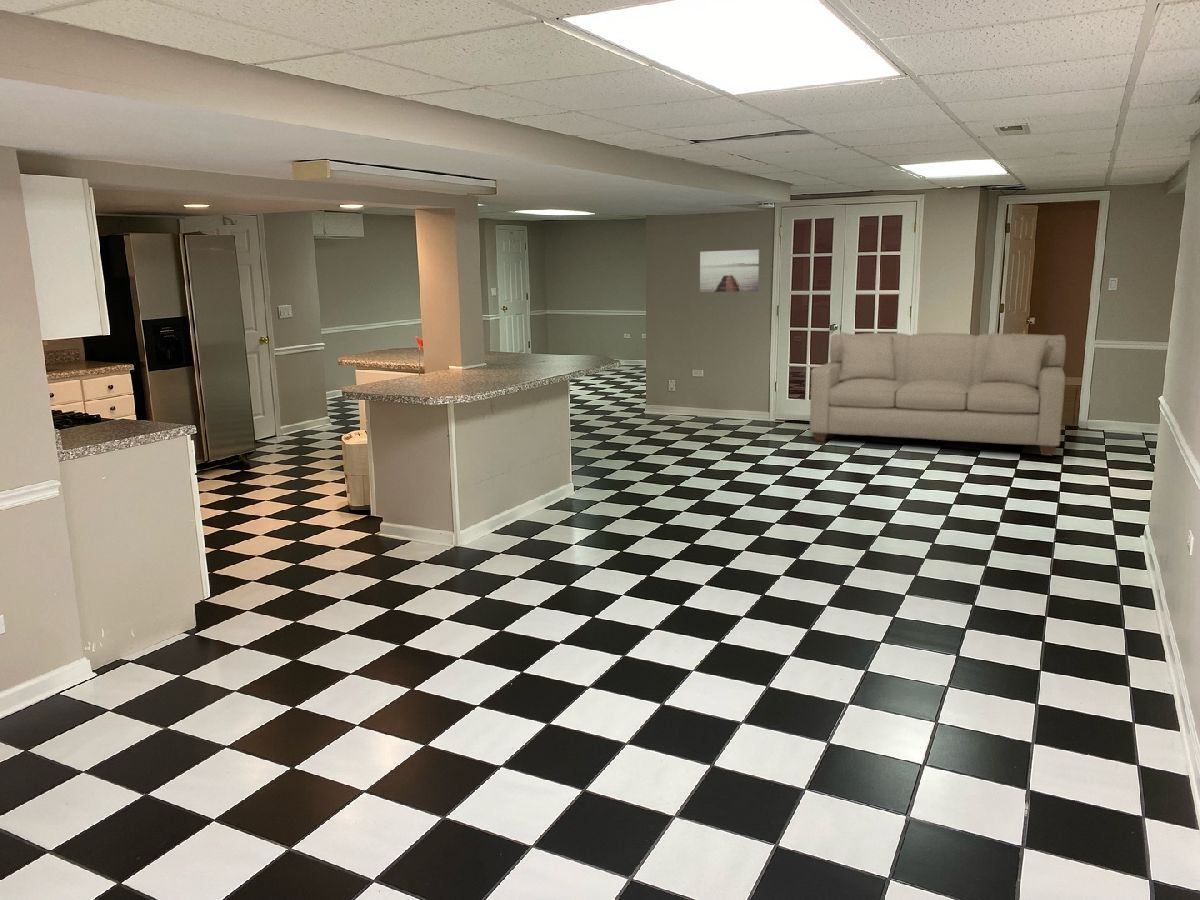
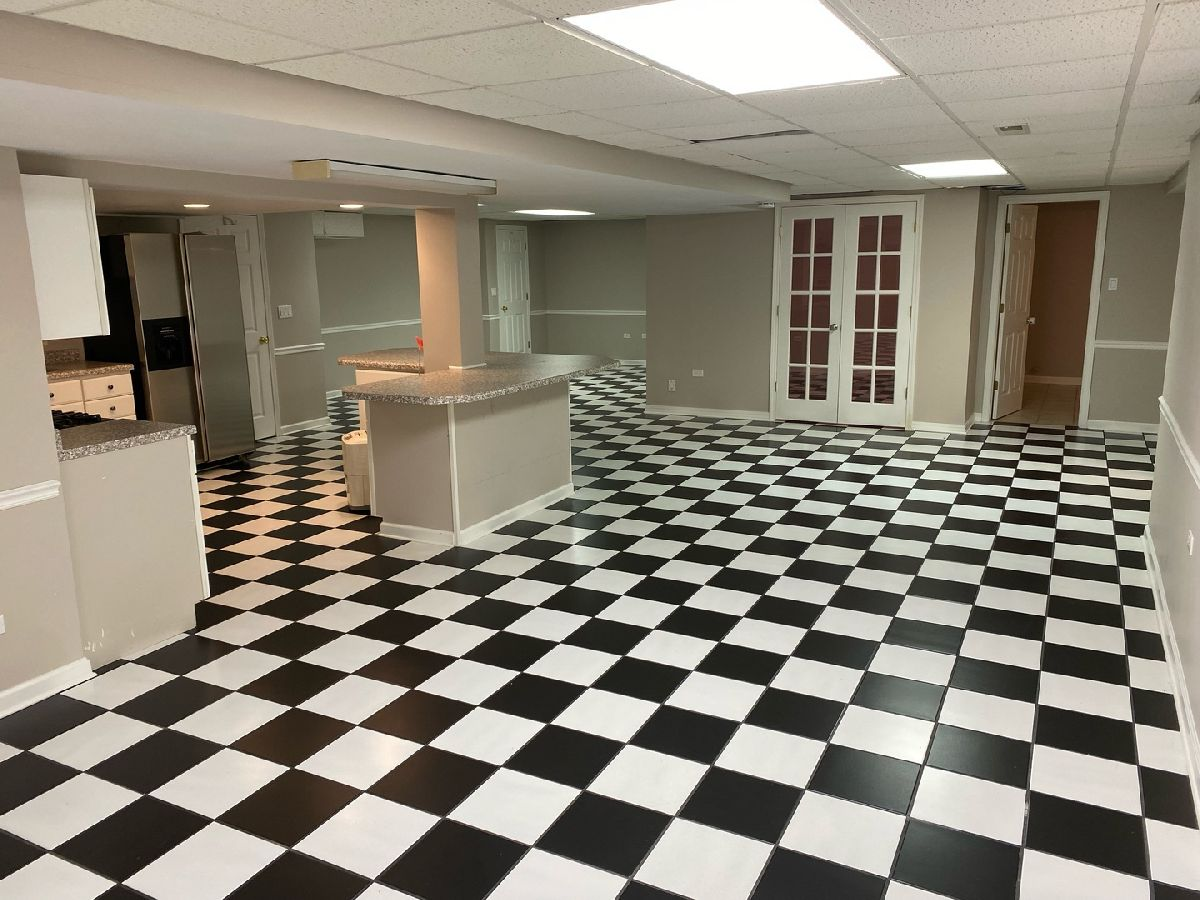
- wall art [699,249,760,293]
- sofa [809,331,1067,456]
